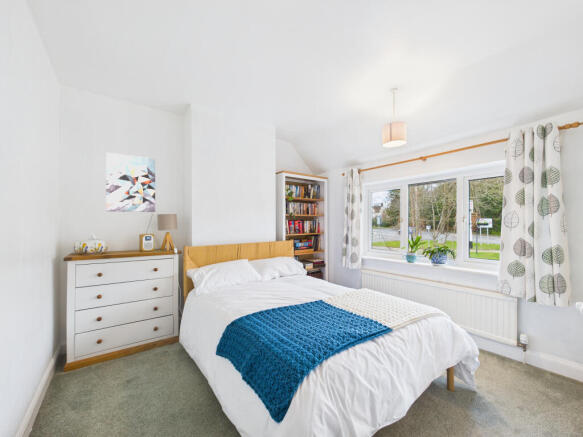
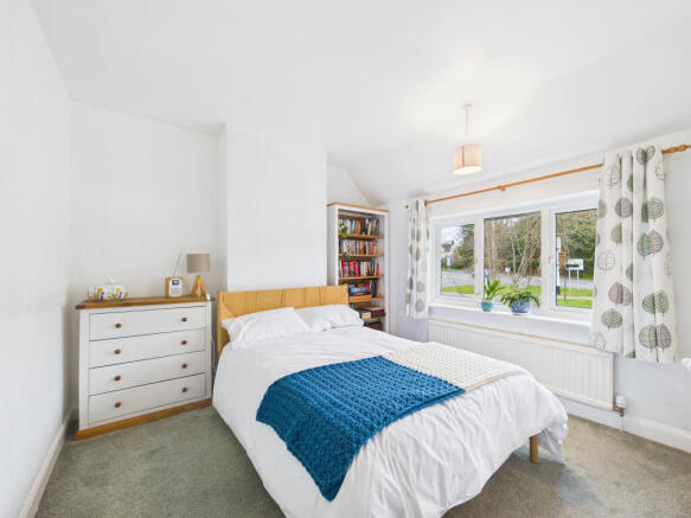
- wall art [105,152,156,213]
